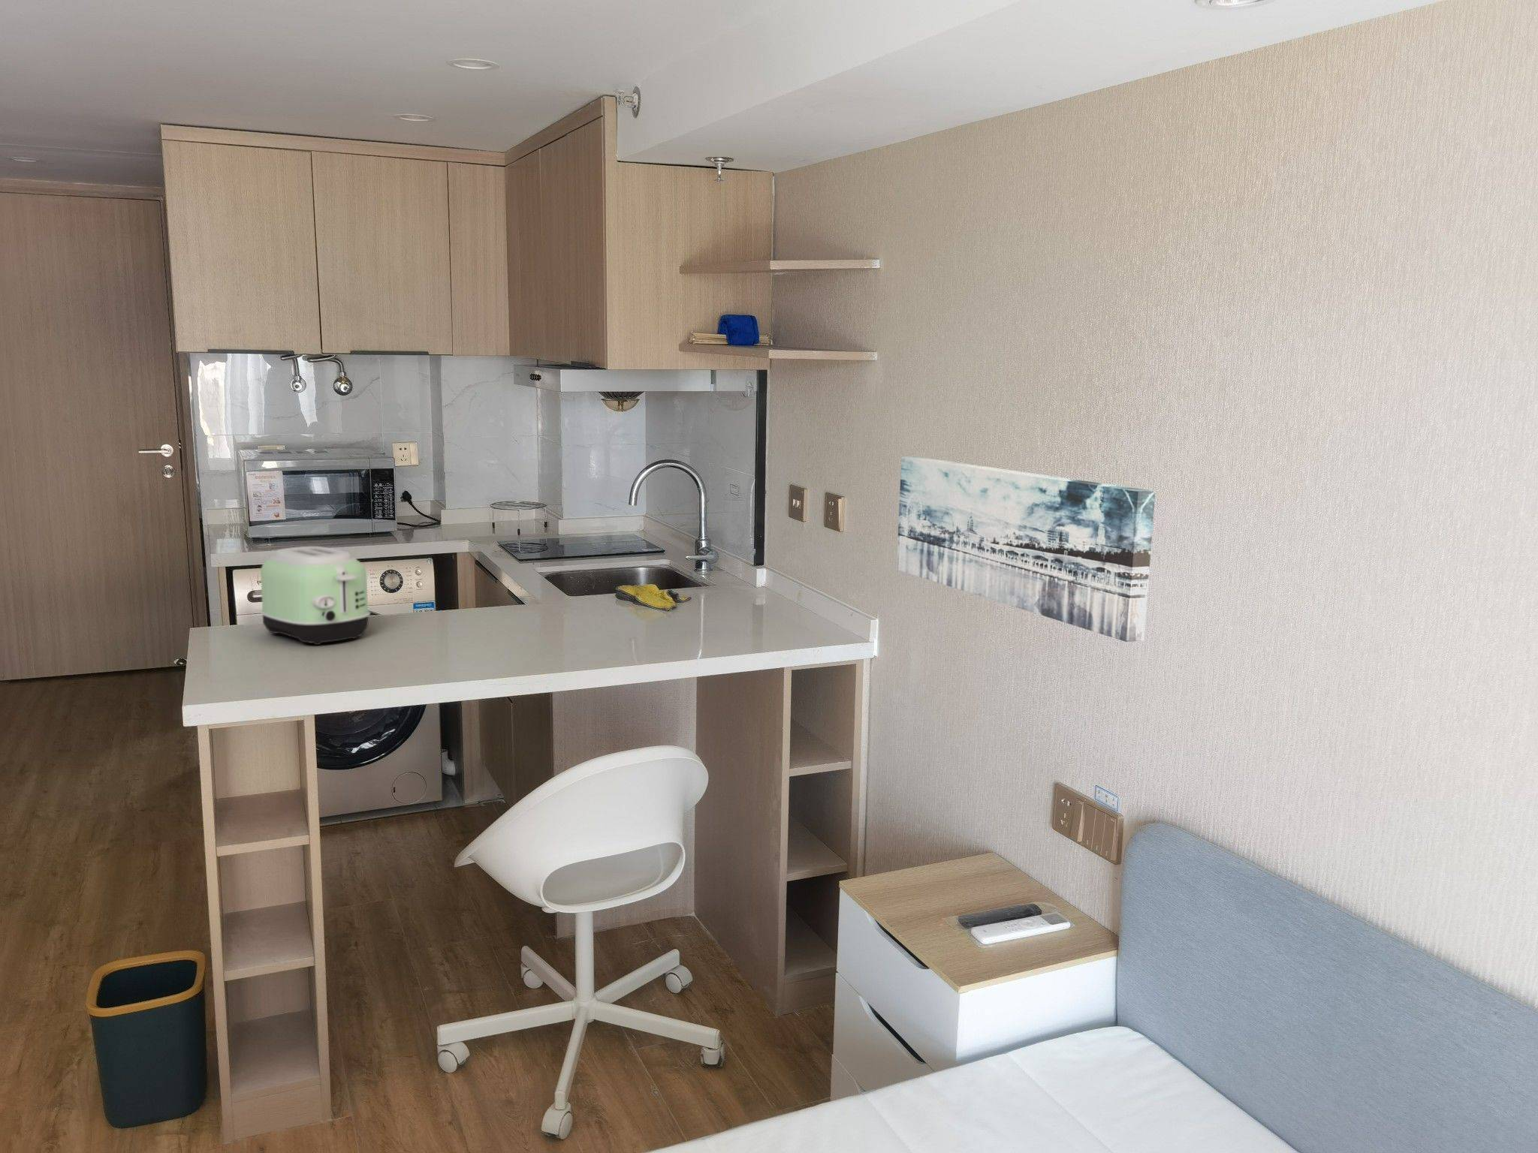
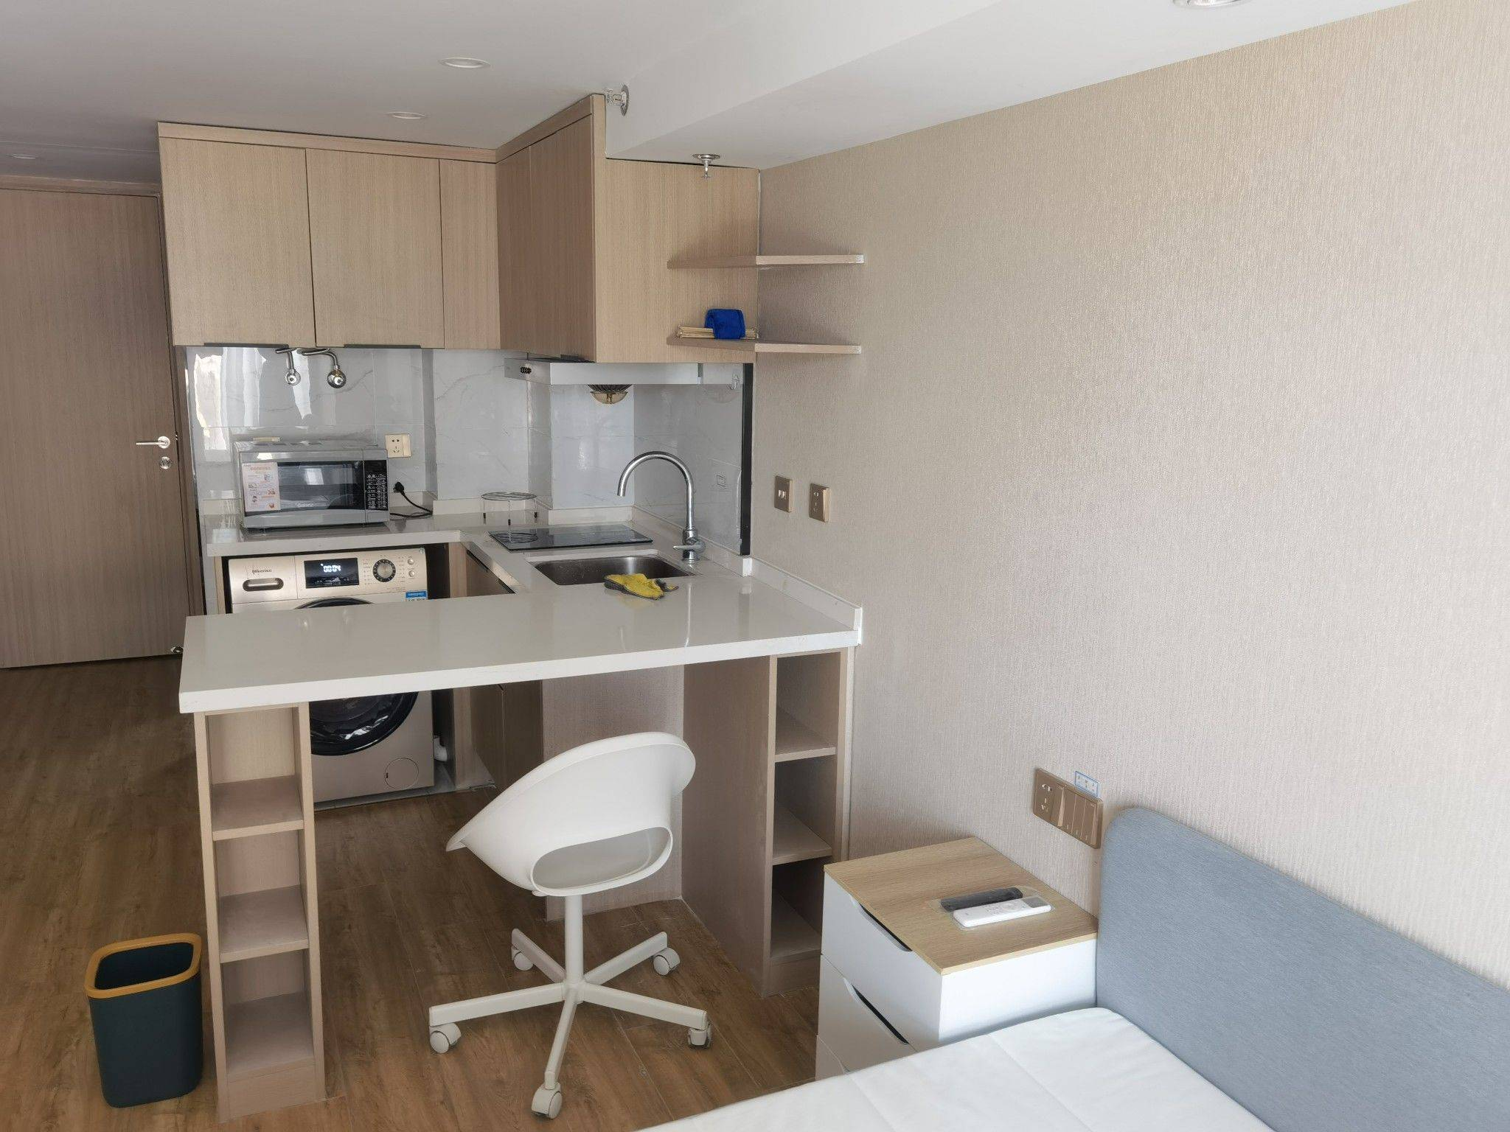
- wall art [896,455,1155,643]
- toaster [259,546,371,646]
